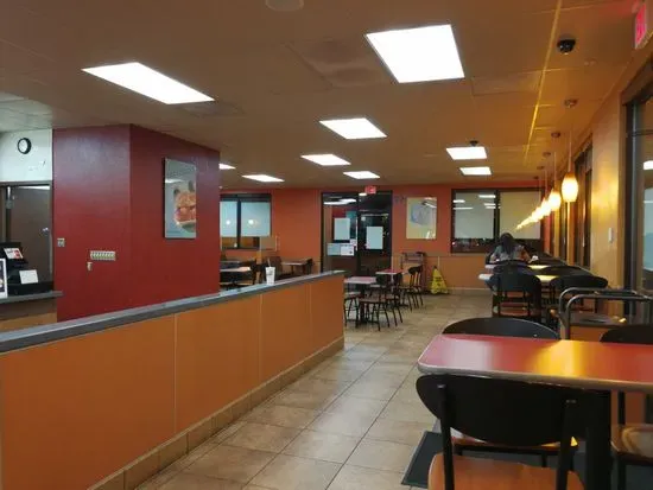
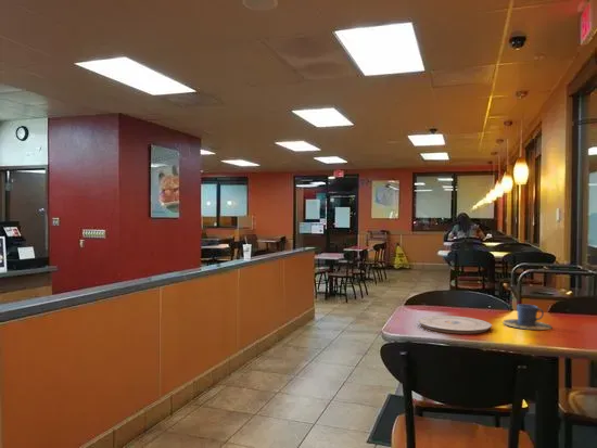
+ cup [501,303,554,331]
+ plate [417,315,493,334]
